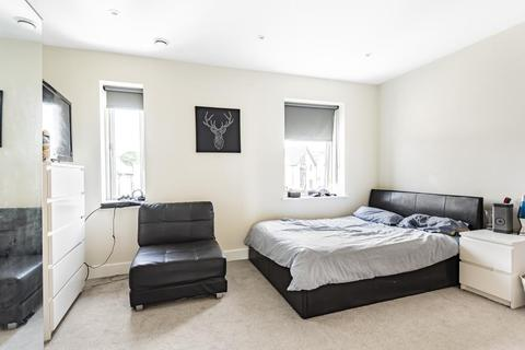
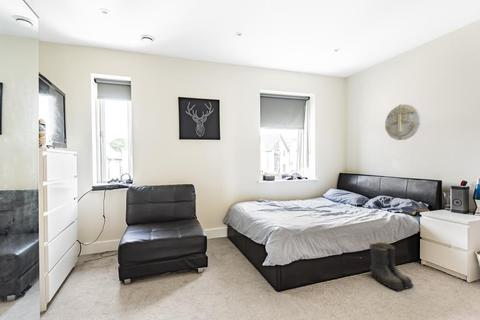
+ boots [368,241,415,292]
+ wall decoration [384,103,422,141]
